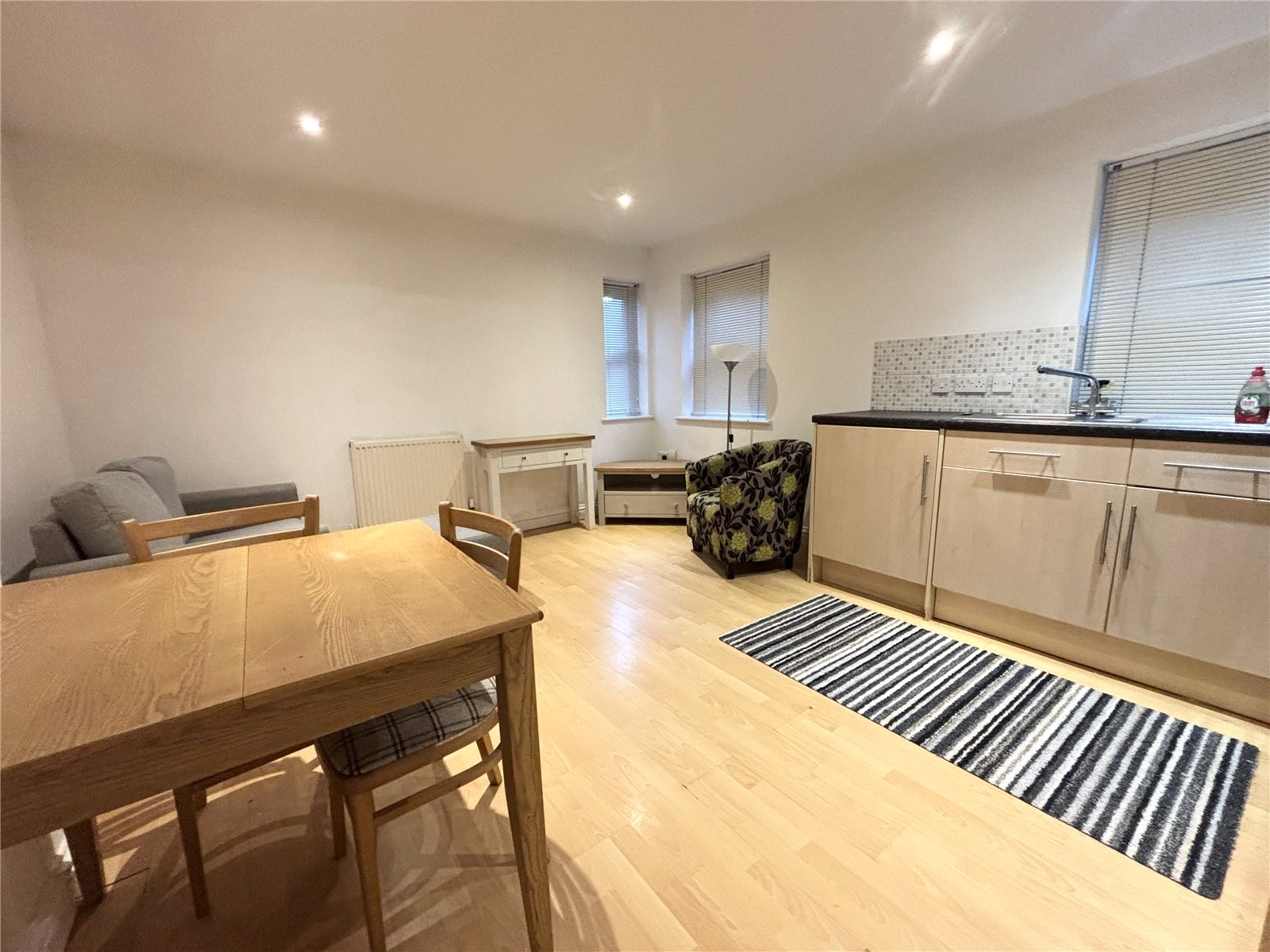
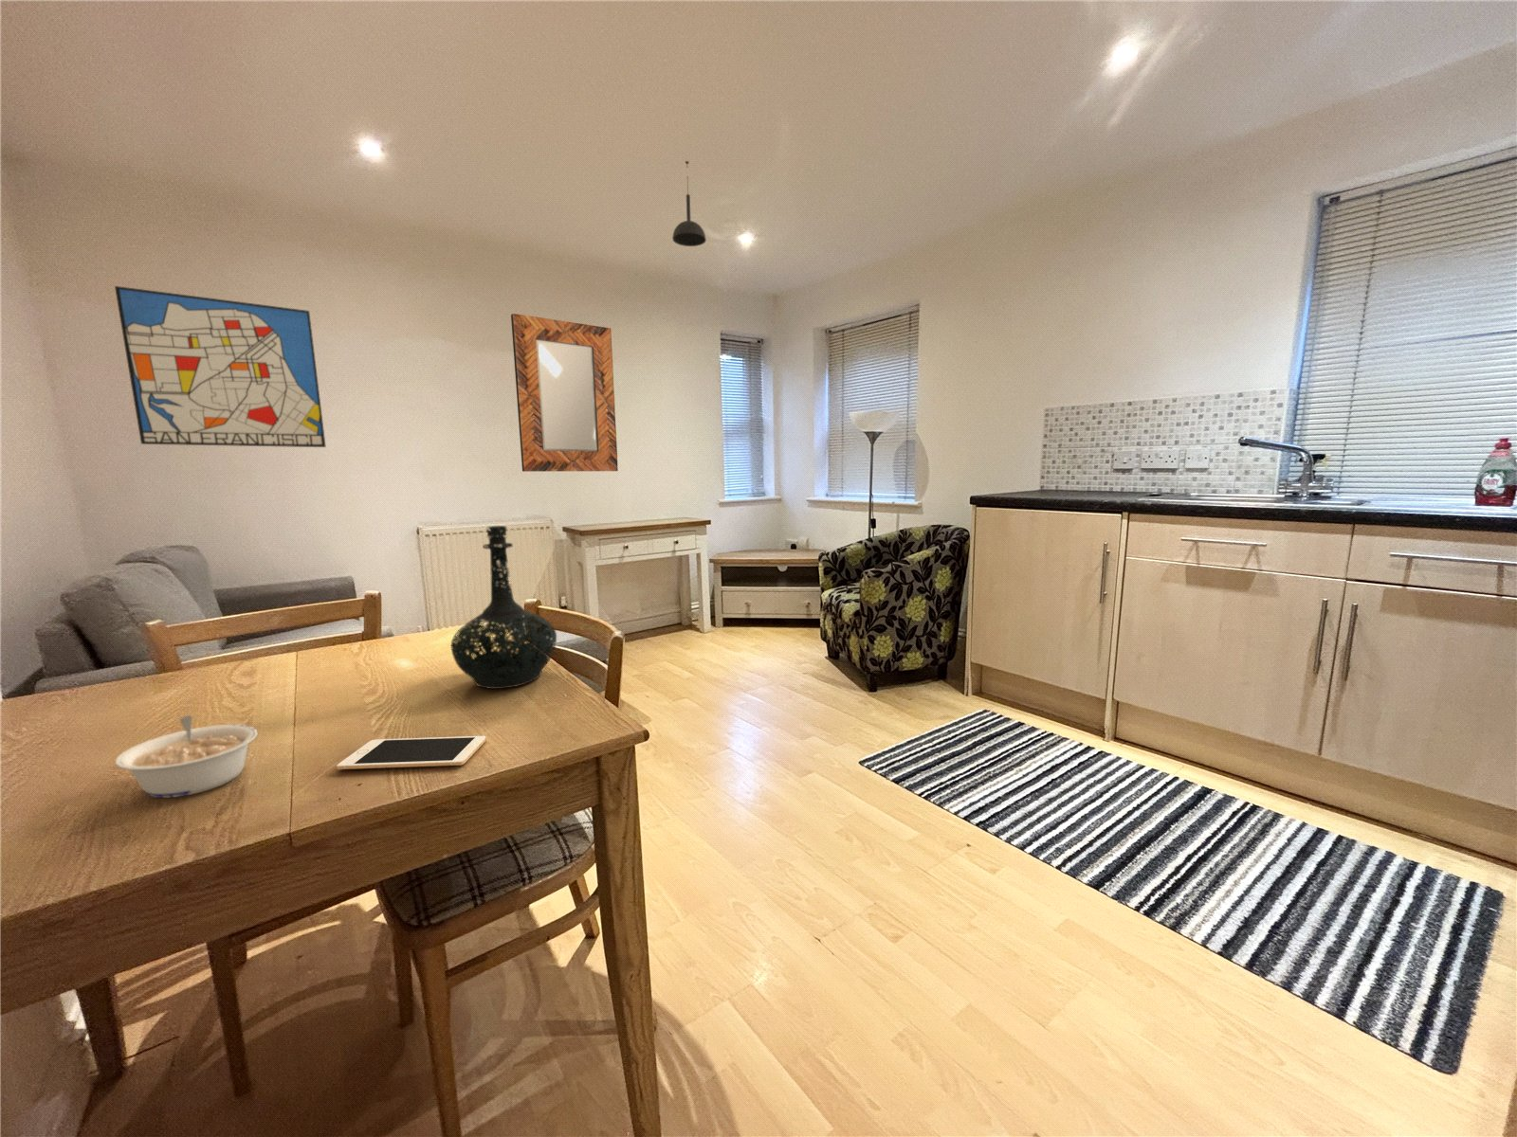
+ home mirror [510,313,619,473]
+ wall art [113,285,327,448]
+ bottle [450,526,558,690]
+ cell phone [336,736,486,770]
+ pendant light [671,160,707,247]
+ legume [113,714,259,799]
